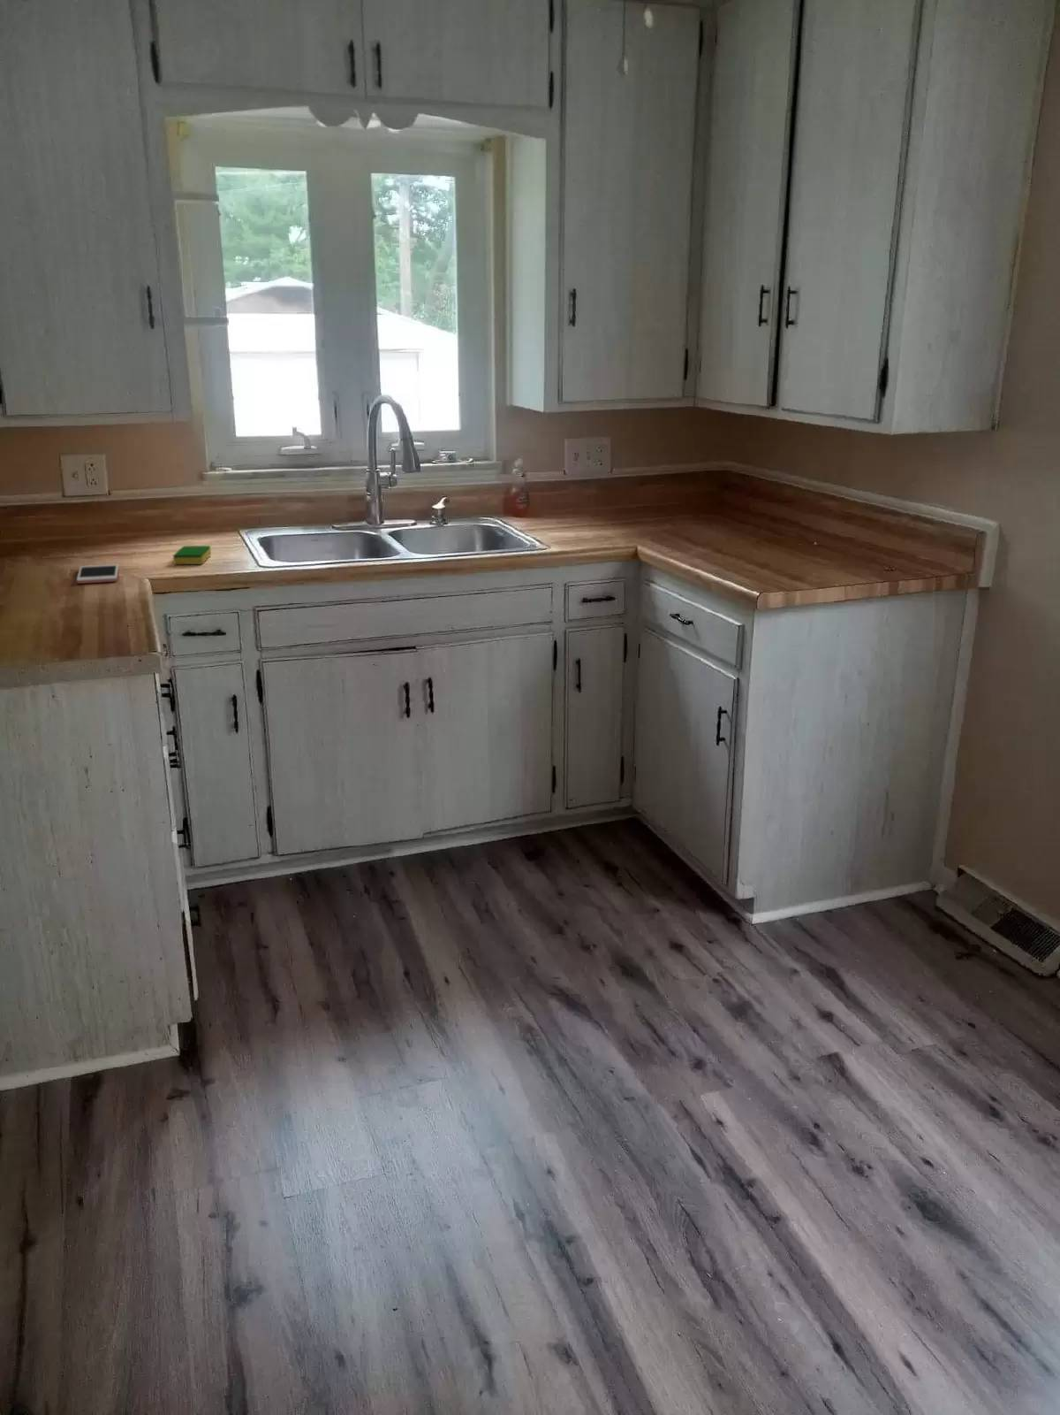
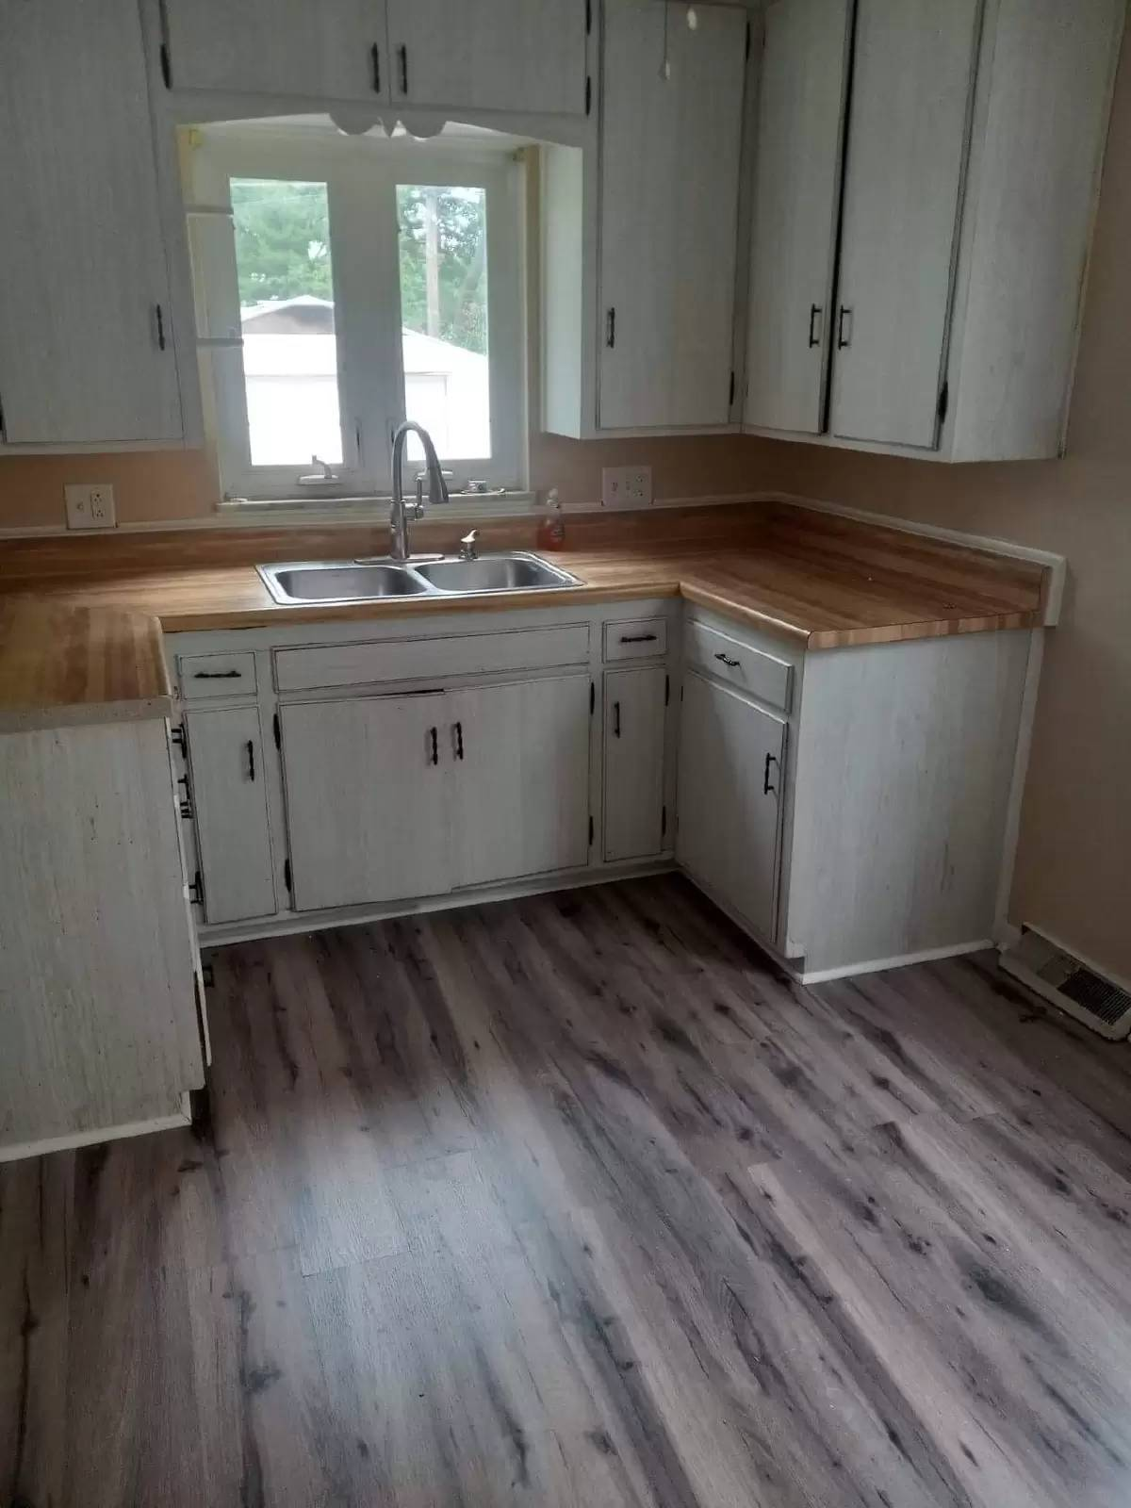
- cell phone [76,564,119,585]
- dish sponge [173,545,212,565]
